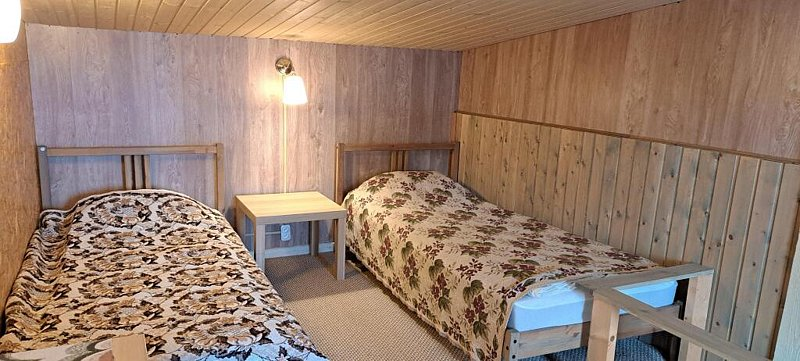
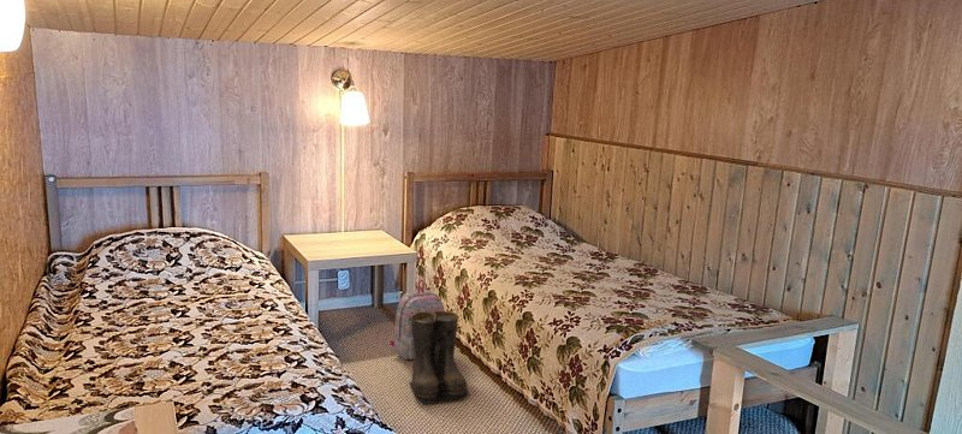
+ boots [409,309,471,404]
+ backpack [388,278,445,361]
